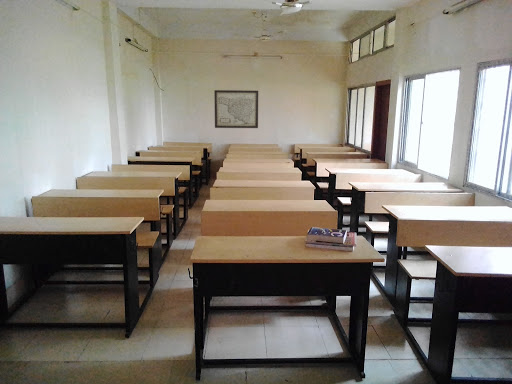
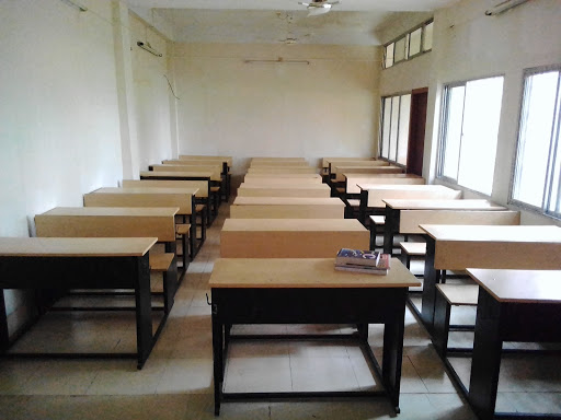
- wall art [213,89,259,129]
